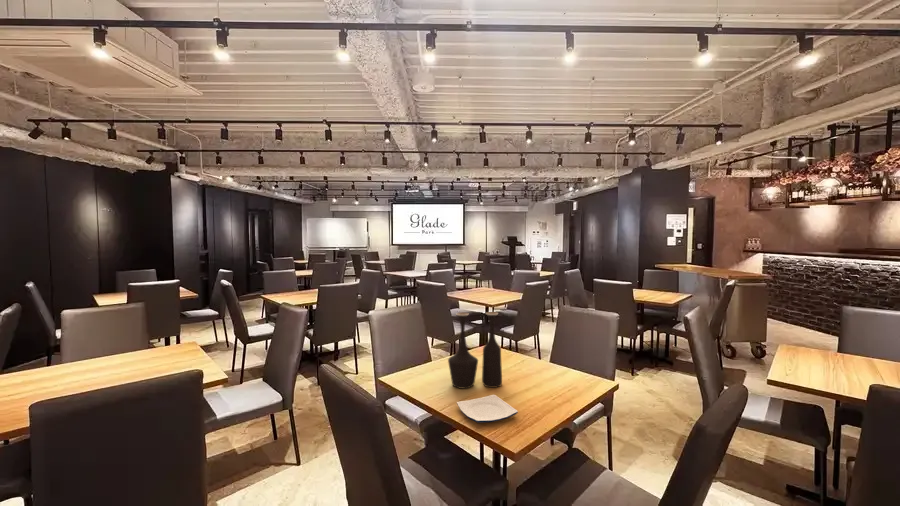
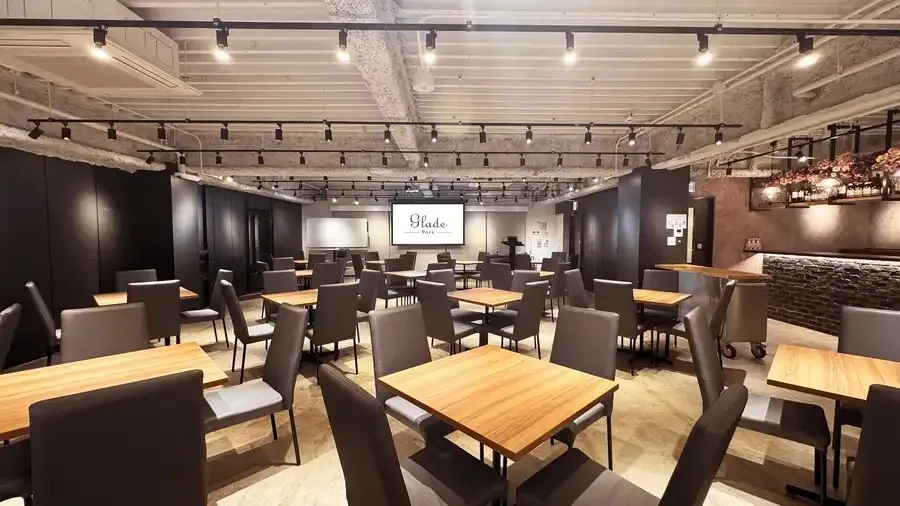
- plate [456,394,519,424]
- vase [447,311,503,390]
